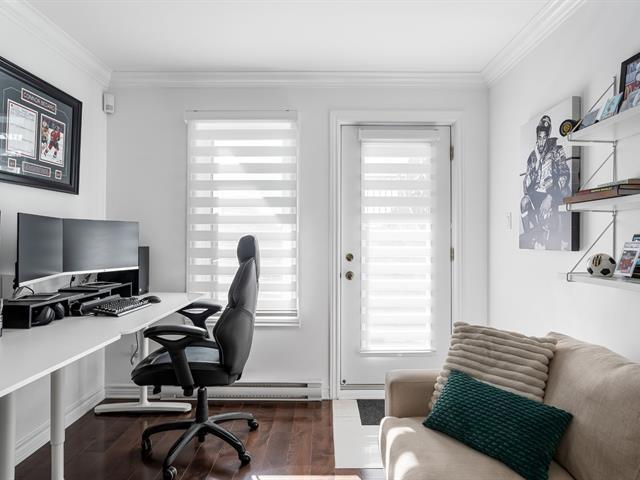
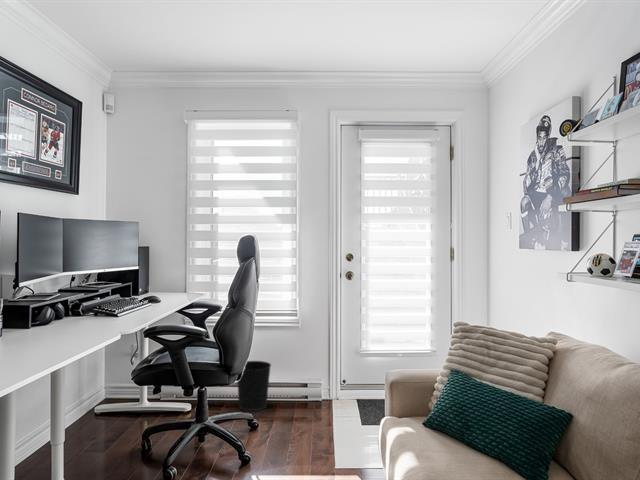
+ wastebasket [236,360,272,412]
